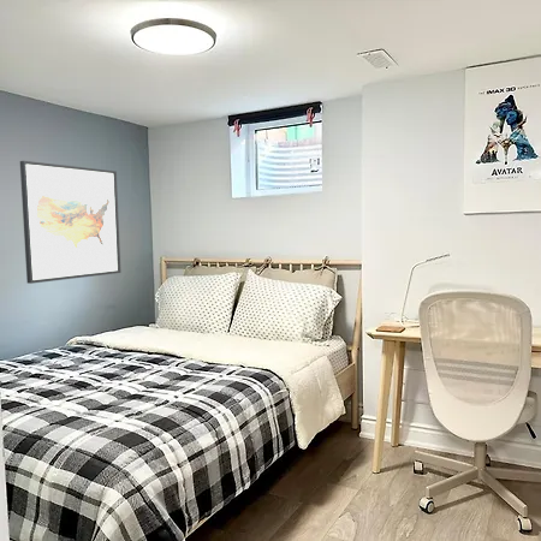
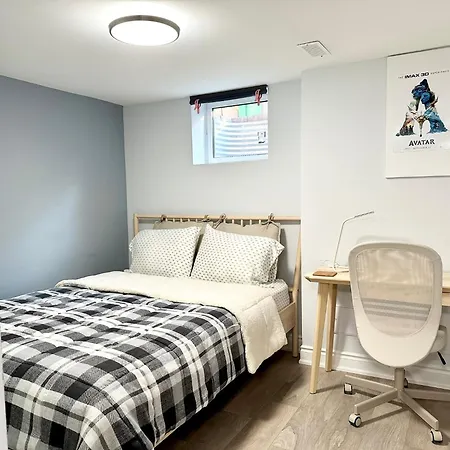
- wall art [19,160,121,285]
